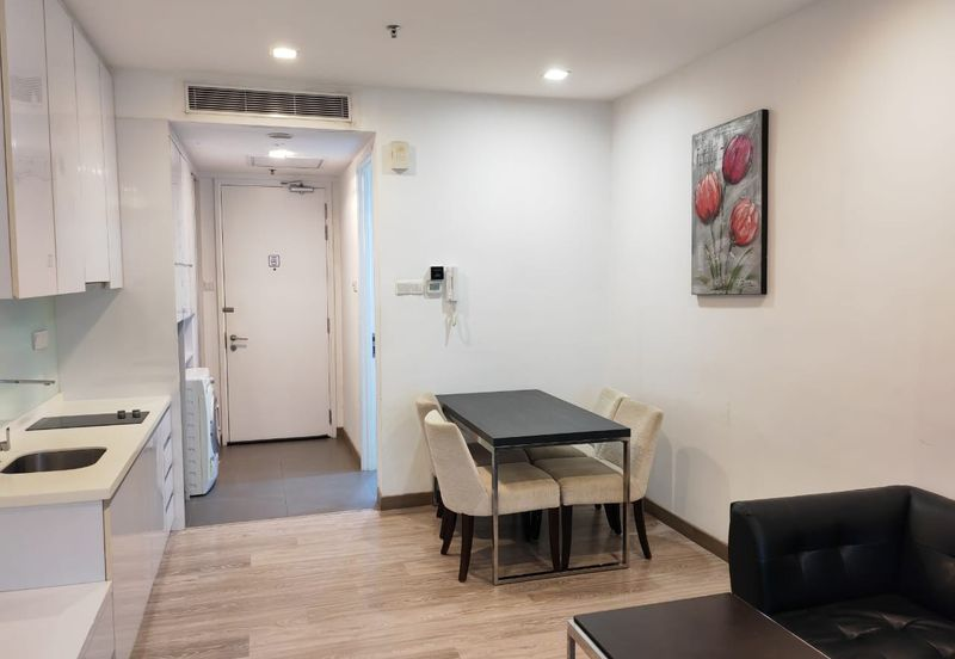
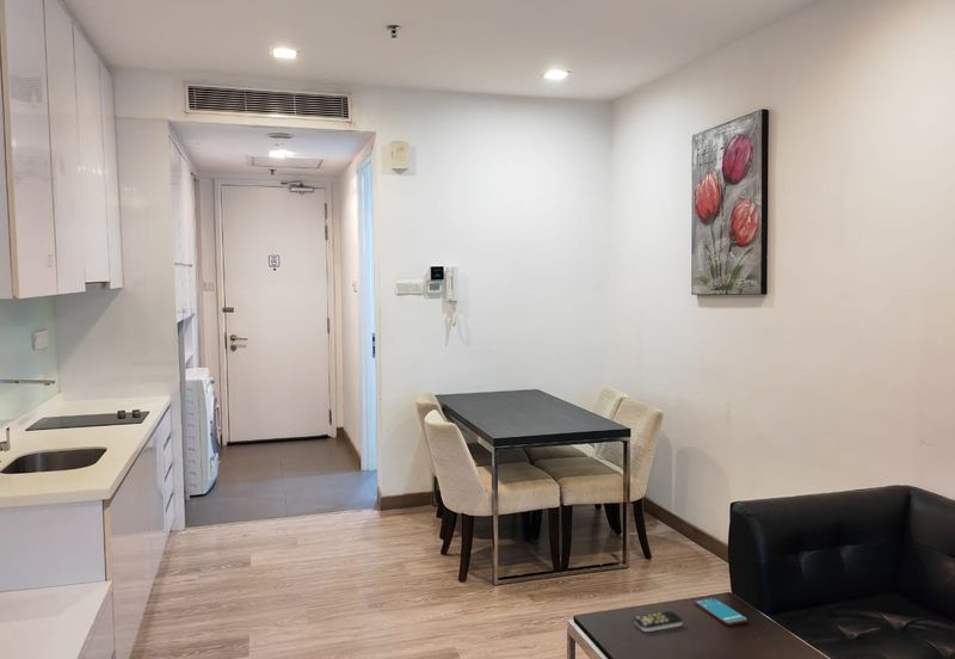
+ remote control [633,610,684,633]
+ smartphone [694,597,748,626]
